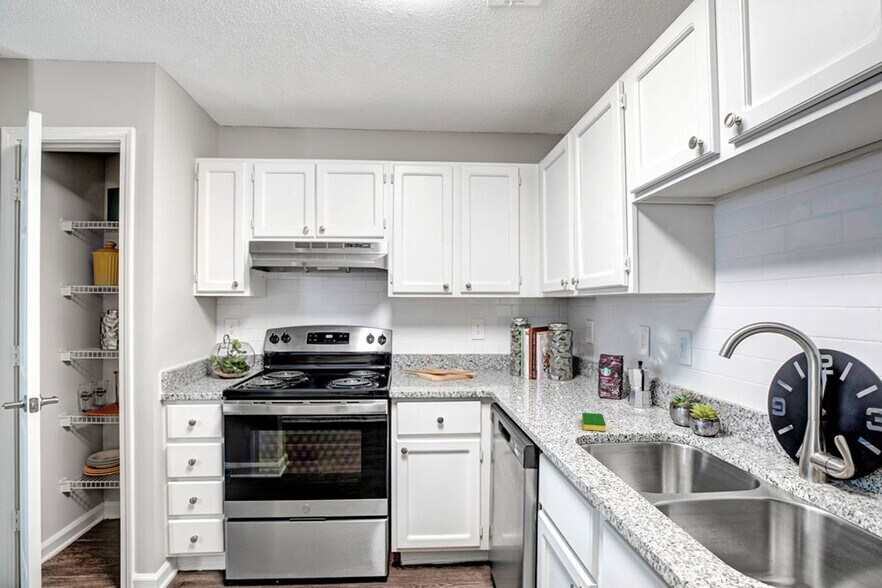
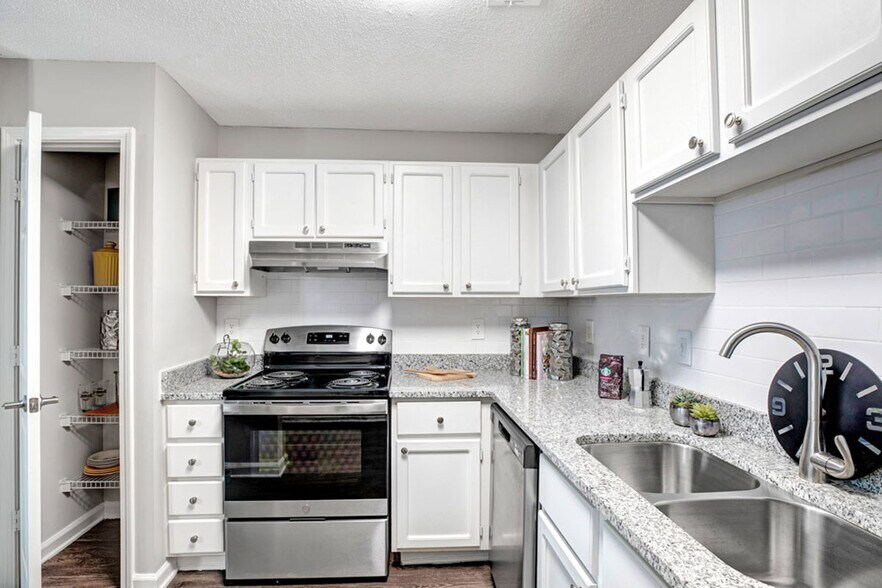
- dish sponge [581,412,607,432]
